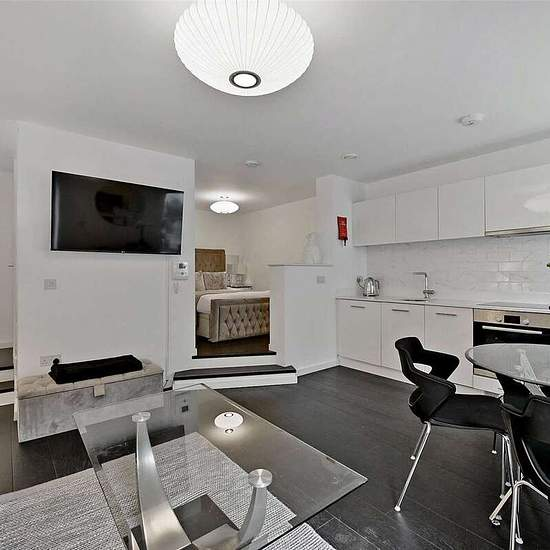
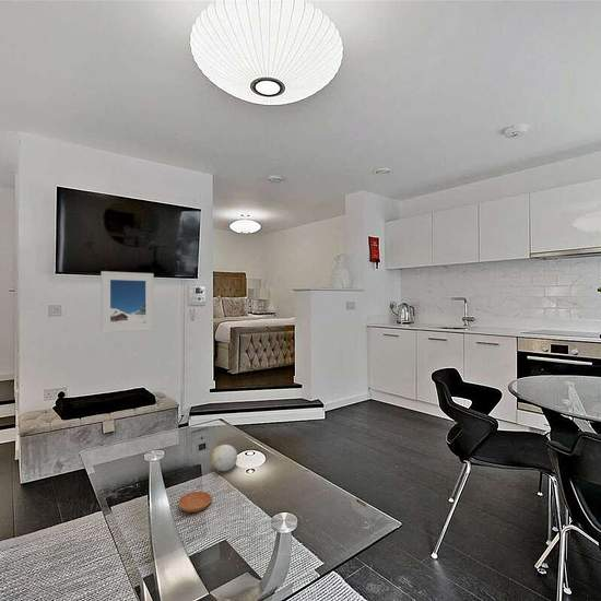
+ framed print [101,270,155,334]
+ decorative ball [211,444,238,472]
+ saucer [177,491,213,514]
